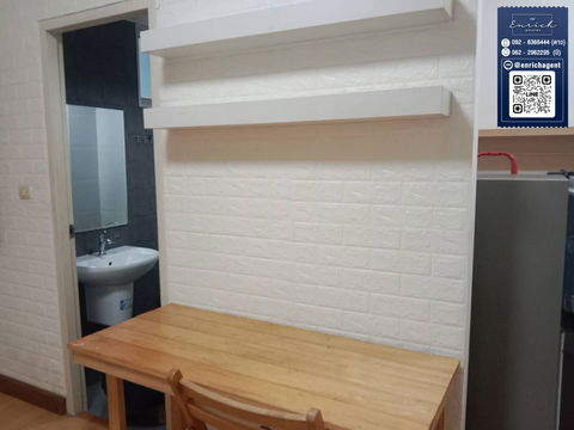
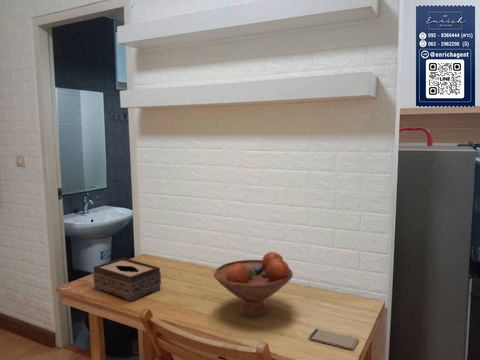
+ smartphone [308,328,360,351]
+ tissue box [92,257,162,302]
+ fruit bowl [213,251,294,318]
